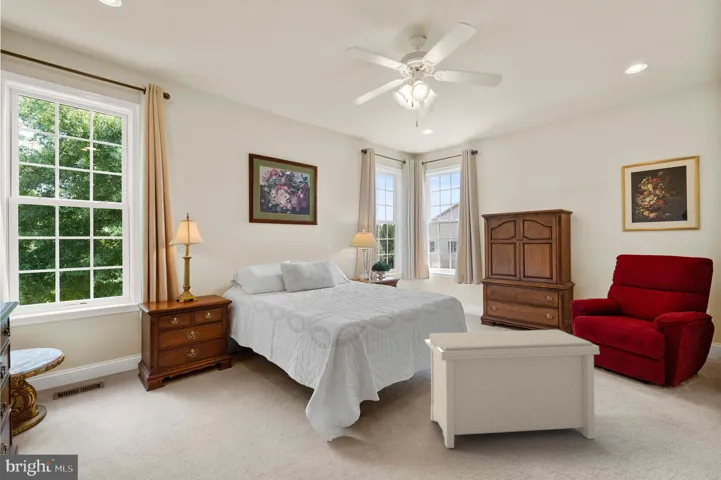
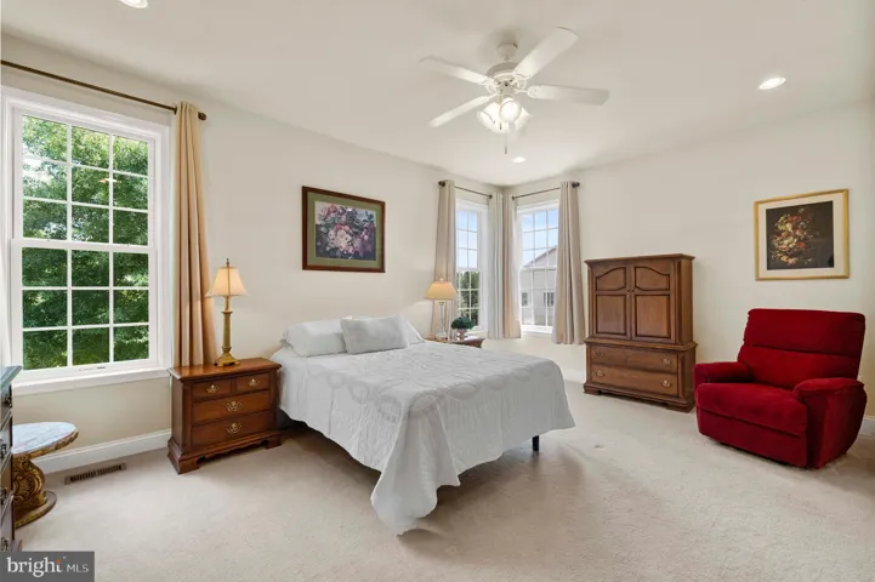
- bench [424,329,601,449]
